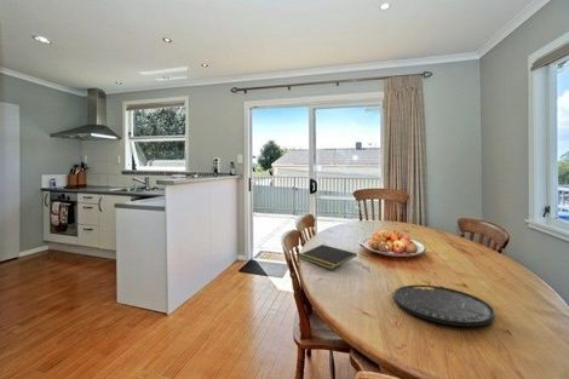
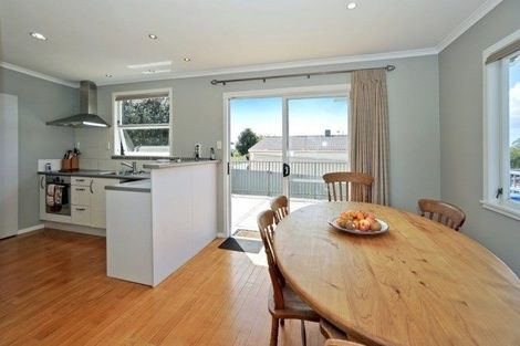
- plate [392,283,495,327]
- notepad [297,243,358,270]
